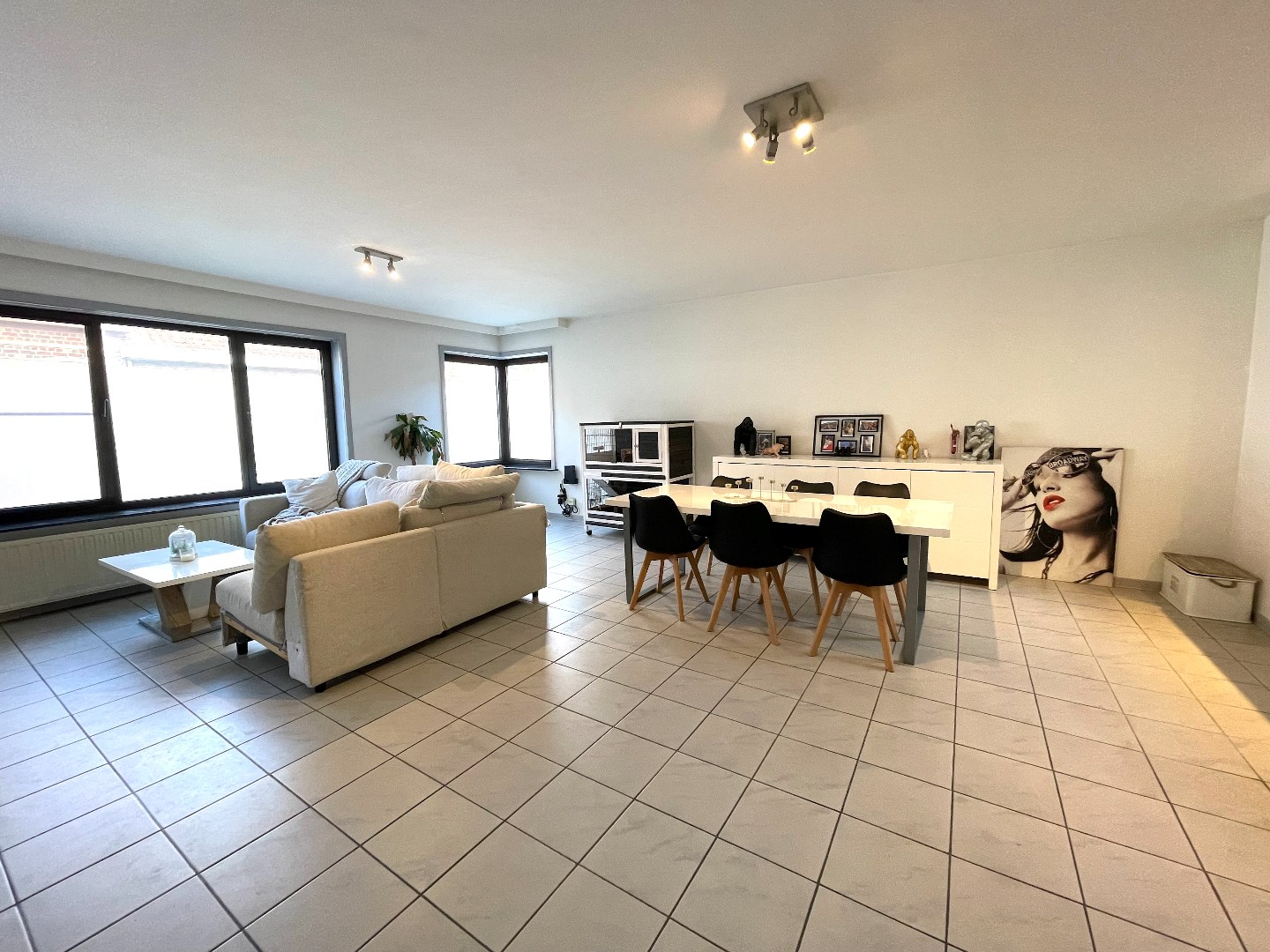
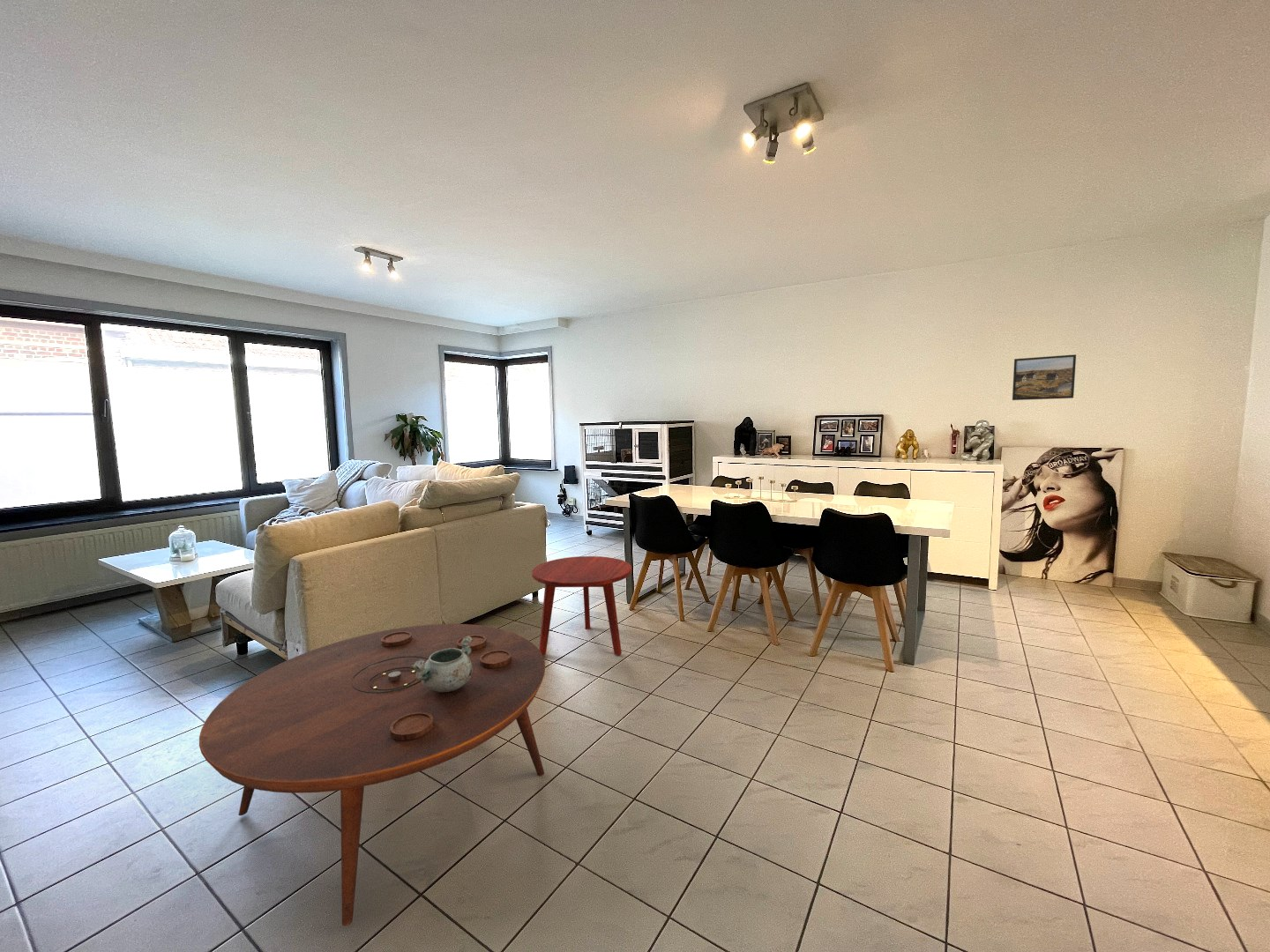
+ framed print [1012,353,1077,401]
+ decorative bowl [411,636,473,692]
+ coffee table [198,623,546,927]
+ side table [531,555,633,656]
